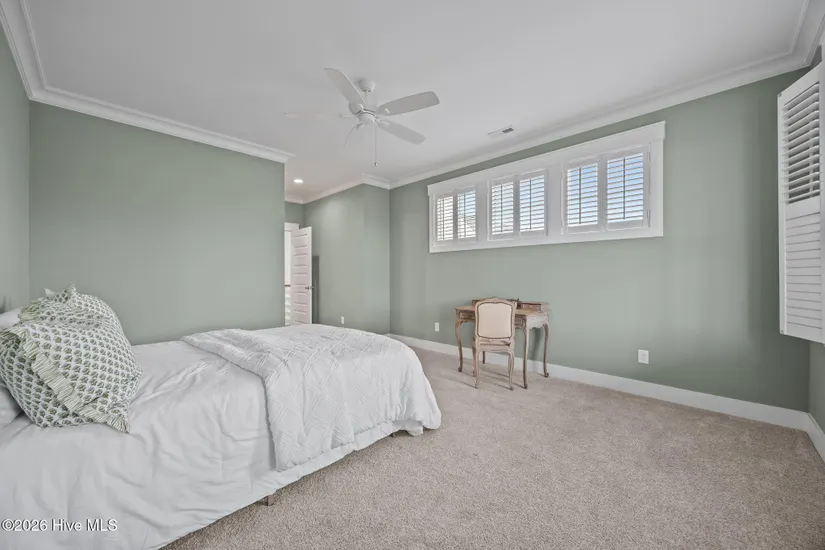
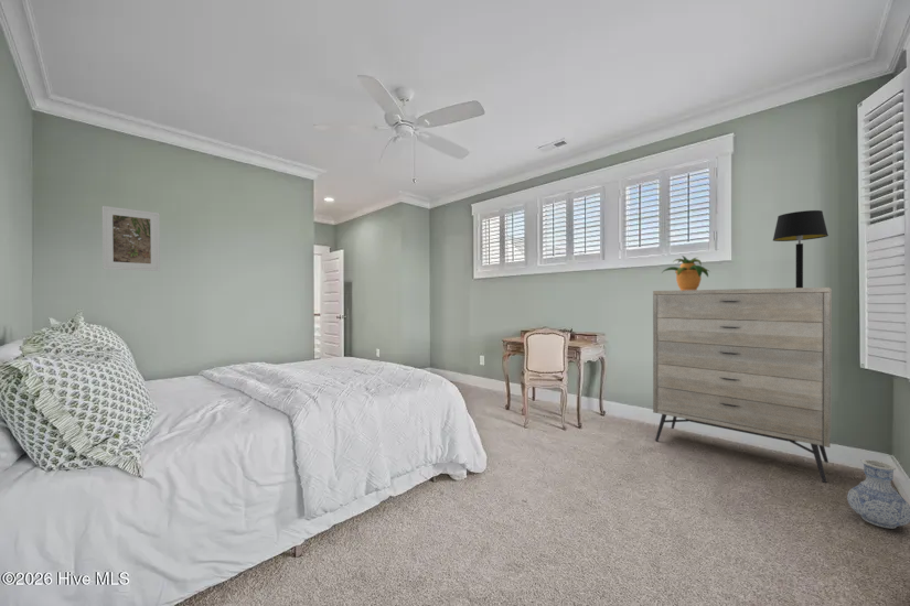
+ table lamp [772,209,829,288]
+ dresser [652,286,833,484]
+ vase [846,458,910,530]
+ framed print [101,205,161,272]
+ potted plant [662,255,711,291]
